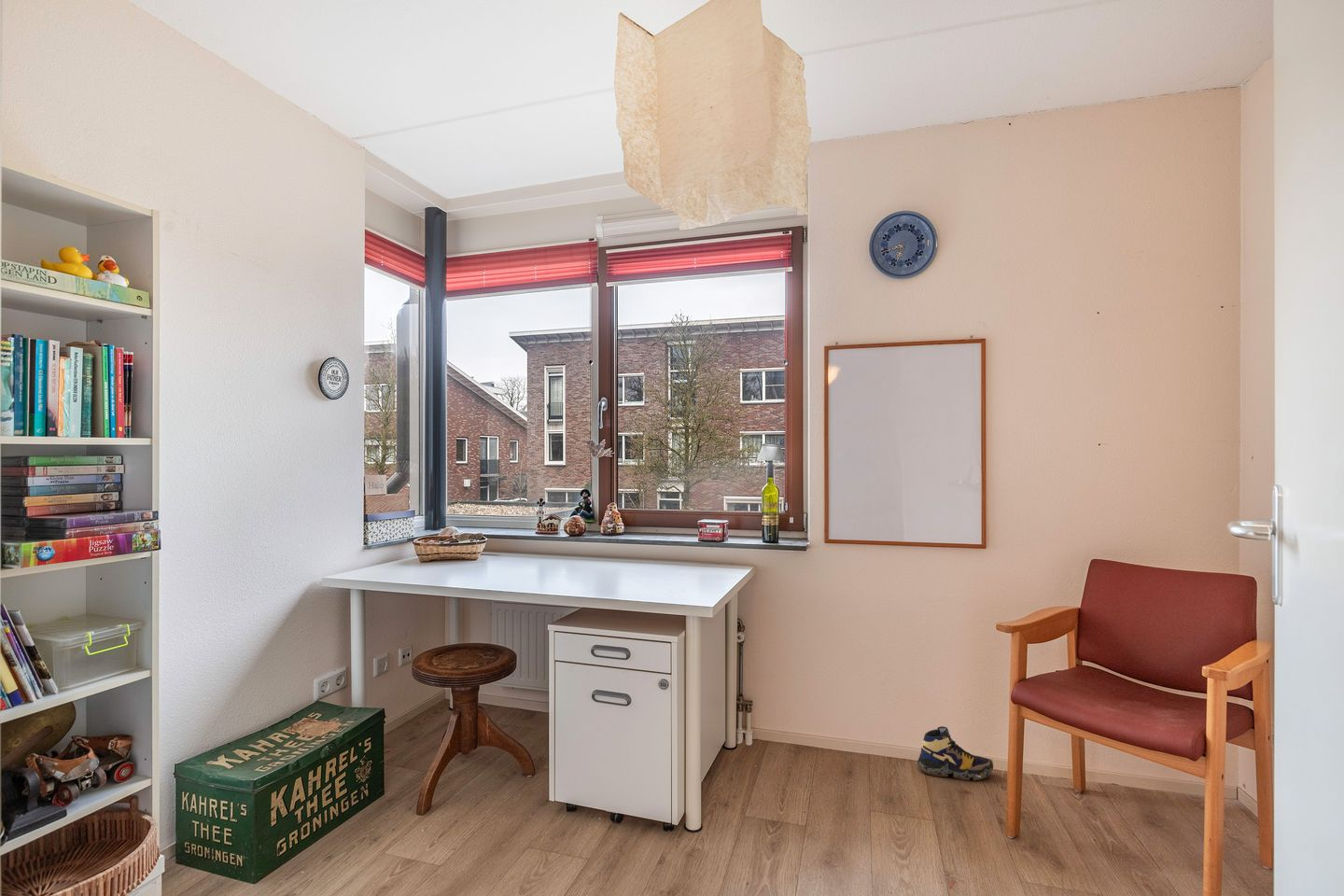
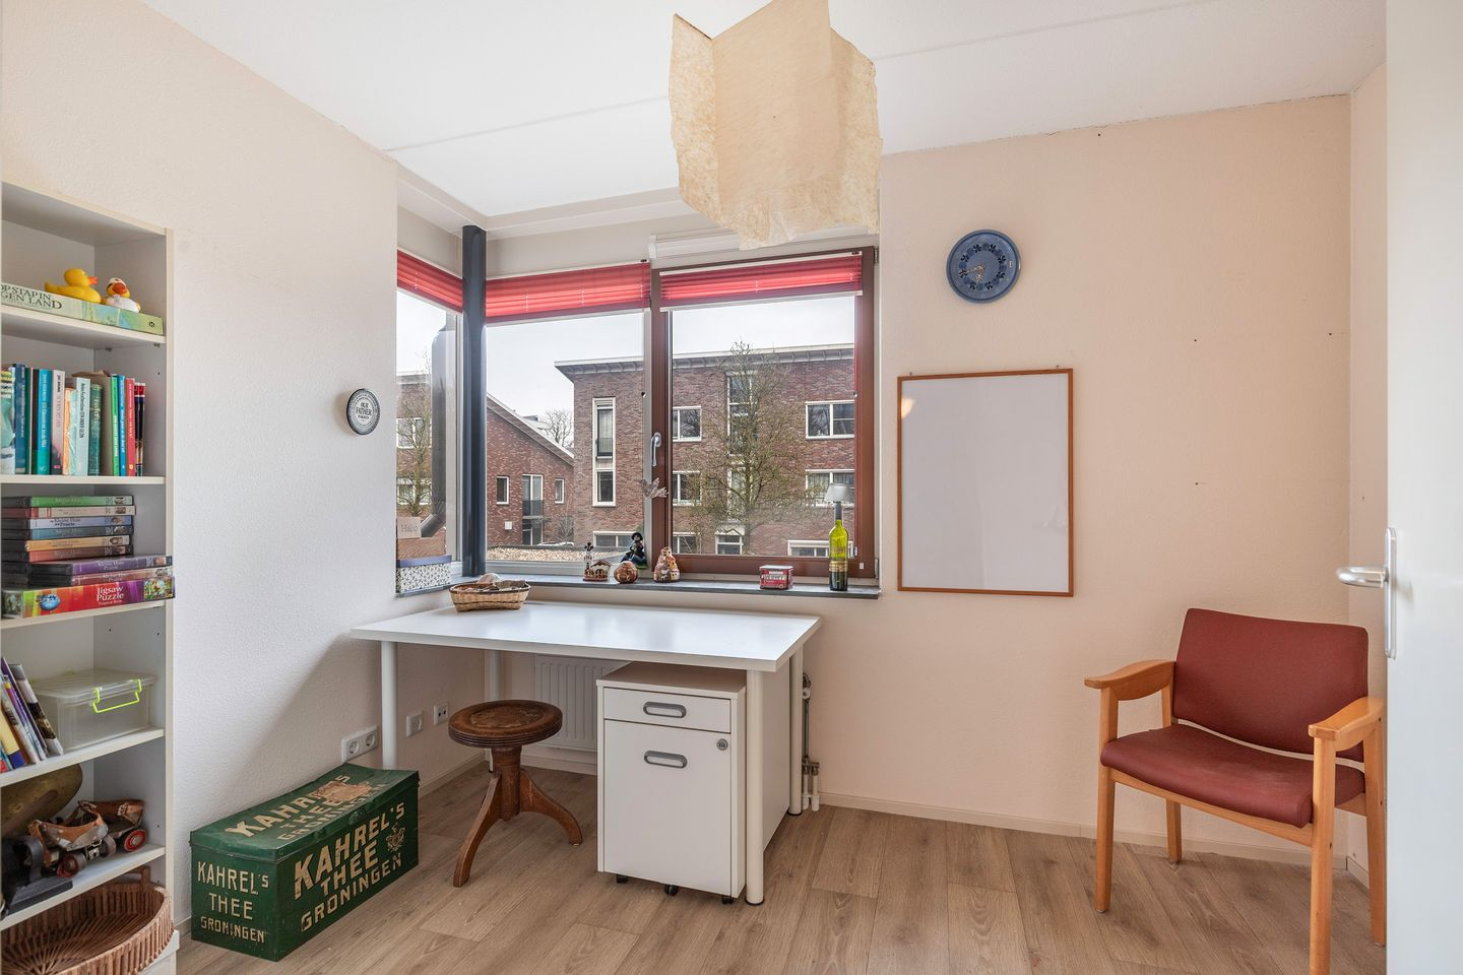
- shoe [917,725,994,781]
